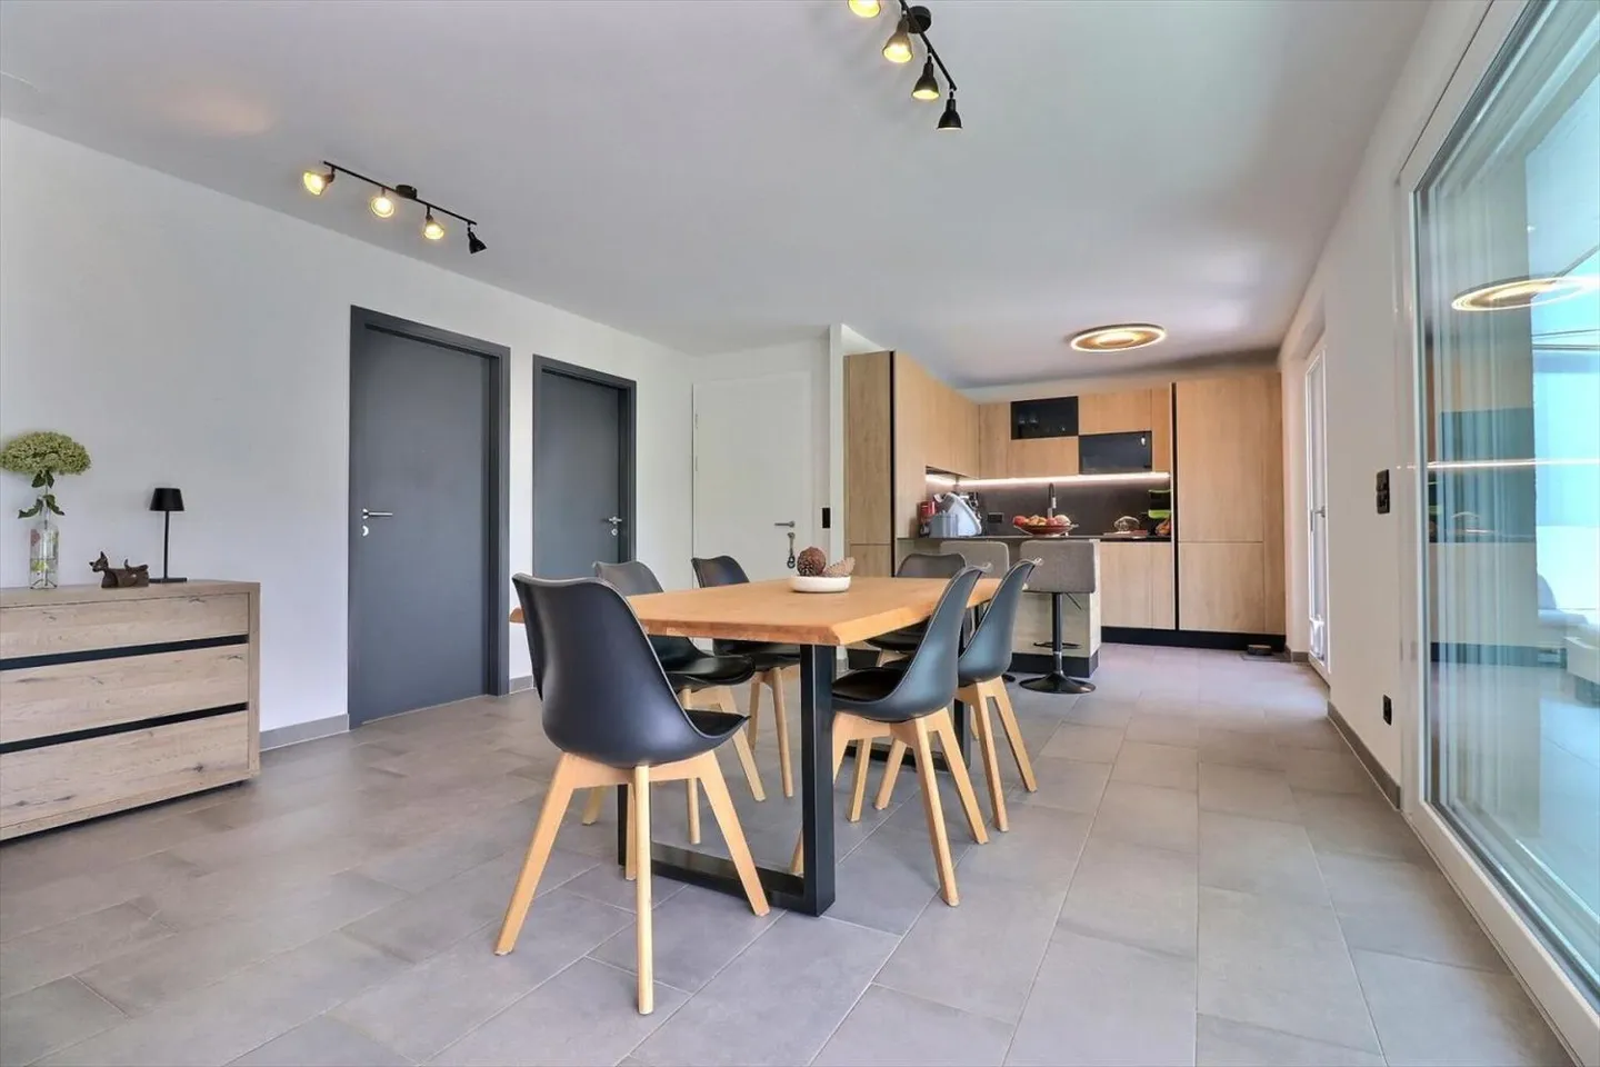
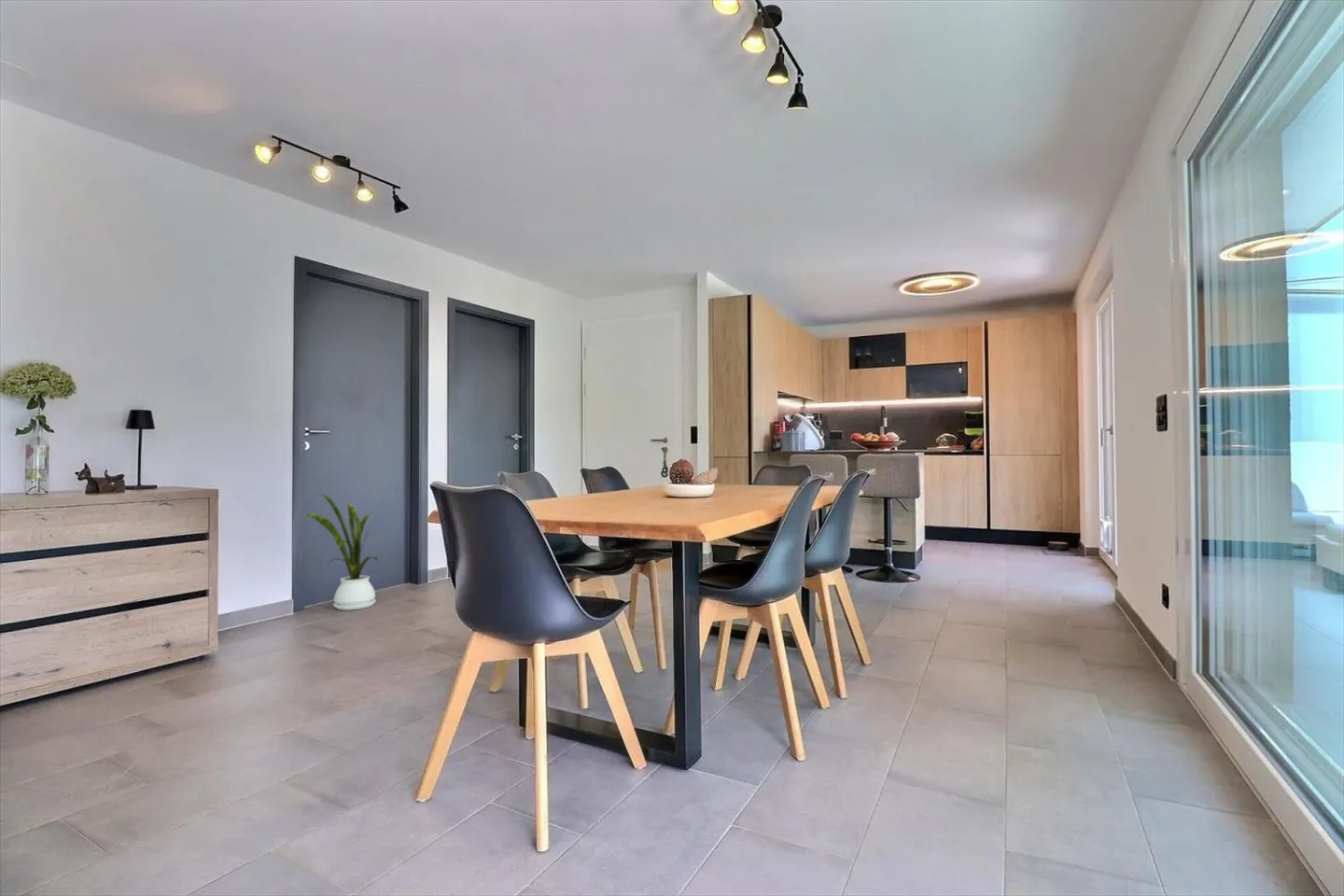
+ house plant [305,493,383,611]
